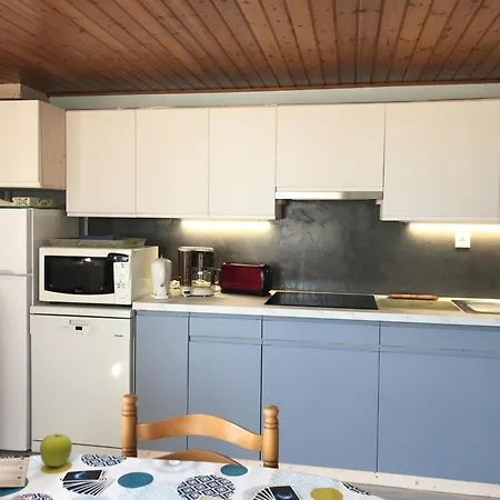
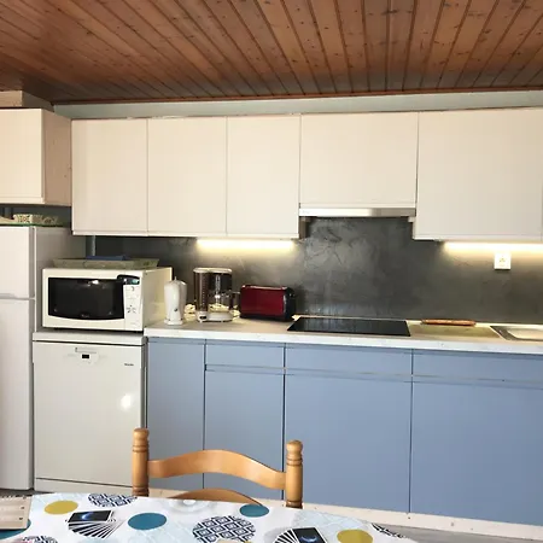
- fruit [39,432,73,468]
